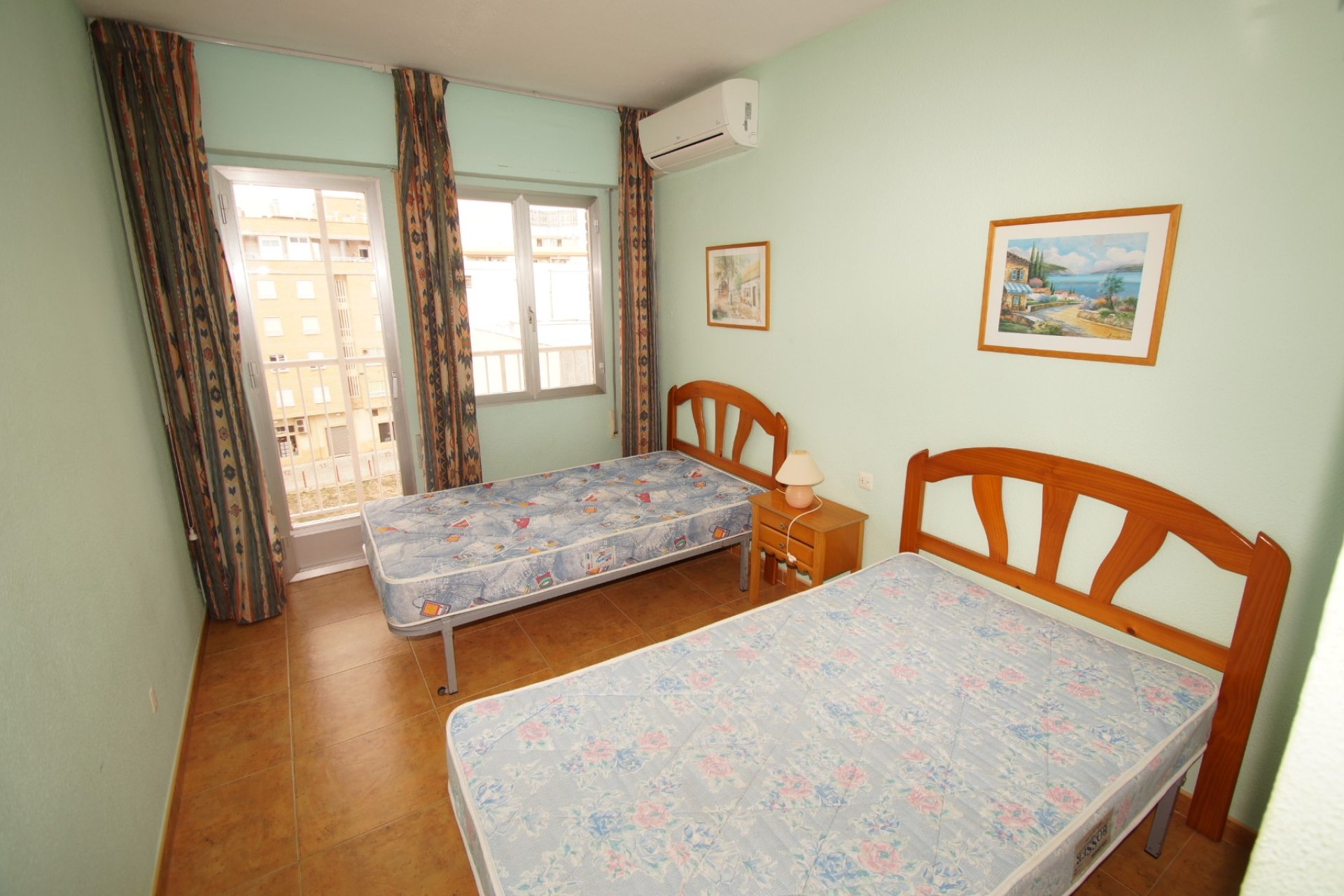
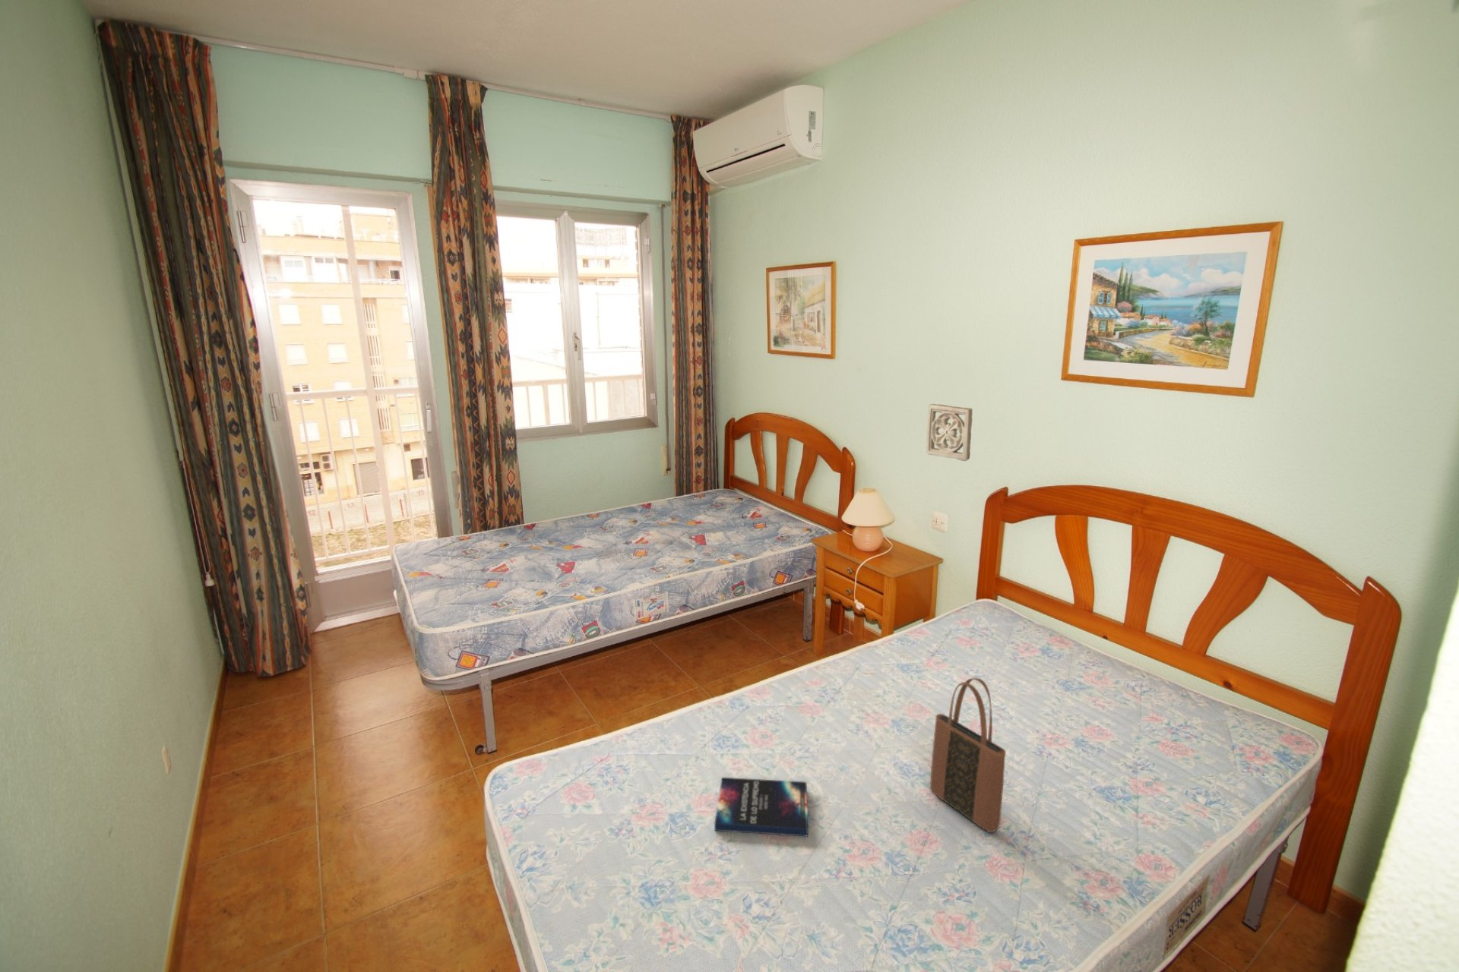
+ tote bag [929,677,1007,833]
+ wall ornament [925,404,974,462]
+ hardback book [713,777,809,836]
